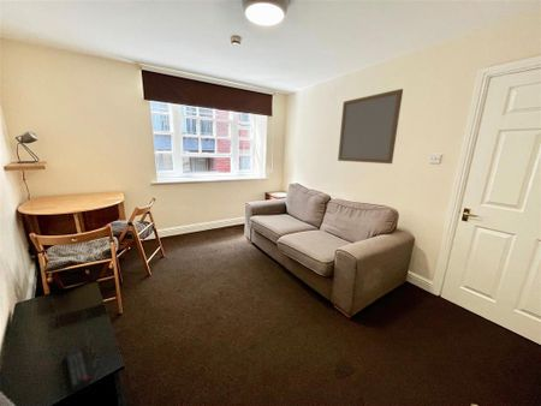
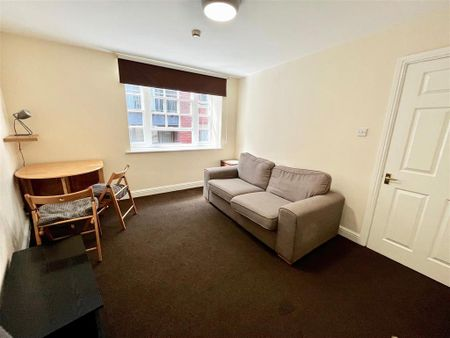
- wall art [337,88,404,165]
- remote control [64,346,91,393]
